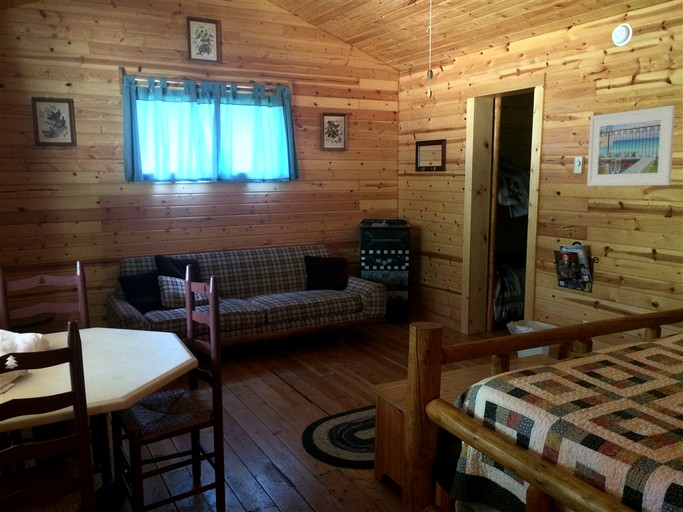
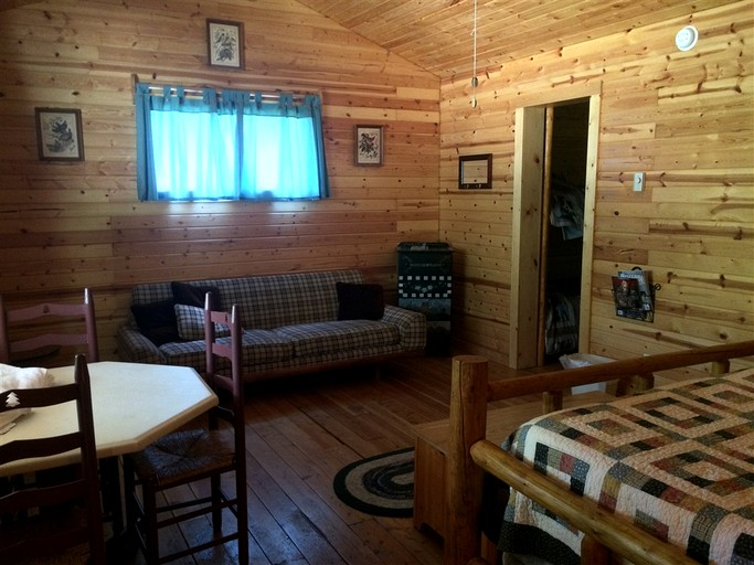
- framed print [586,104,676,187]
